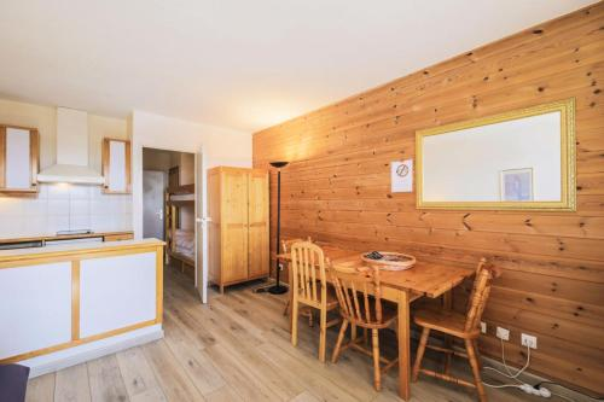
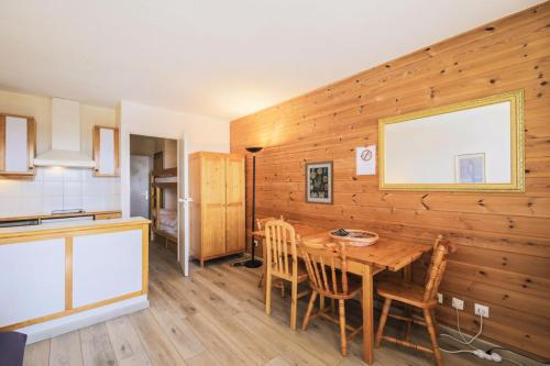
+ wall art [304,159,334,207]
